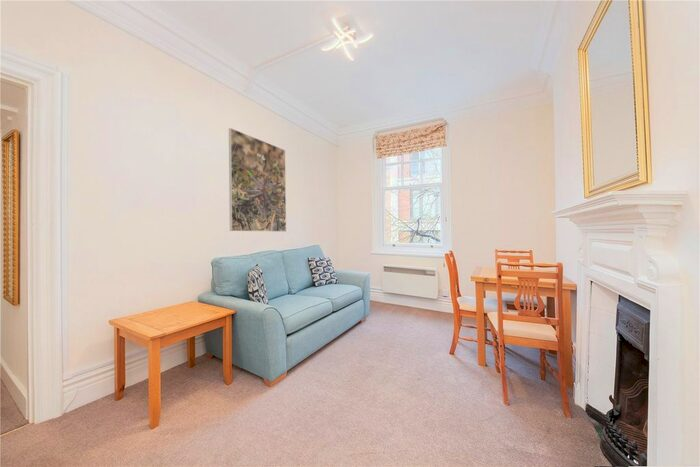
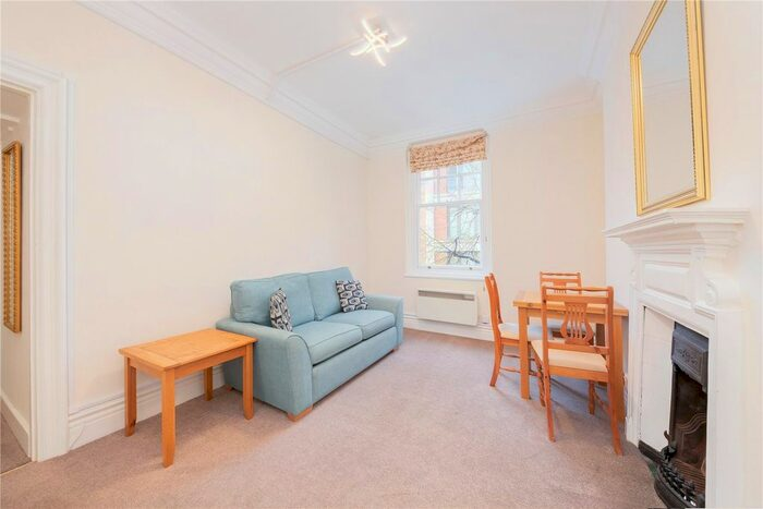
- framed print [228,127,287,233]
